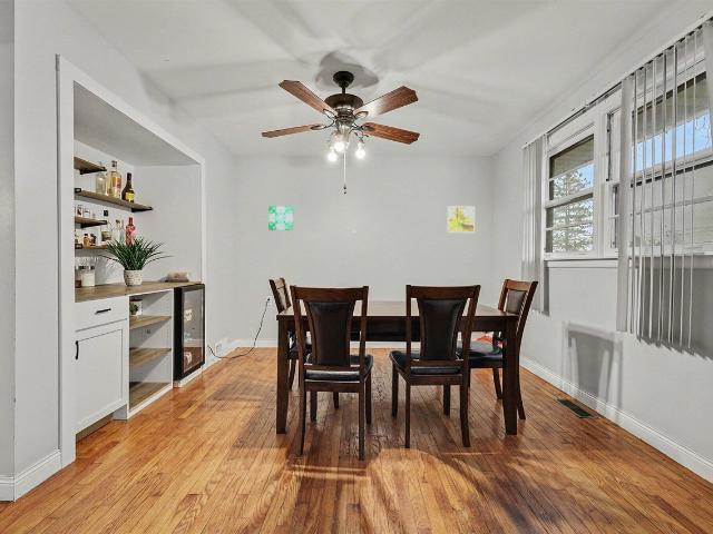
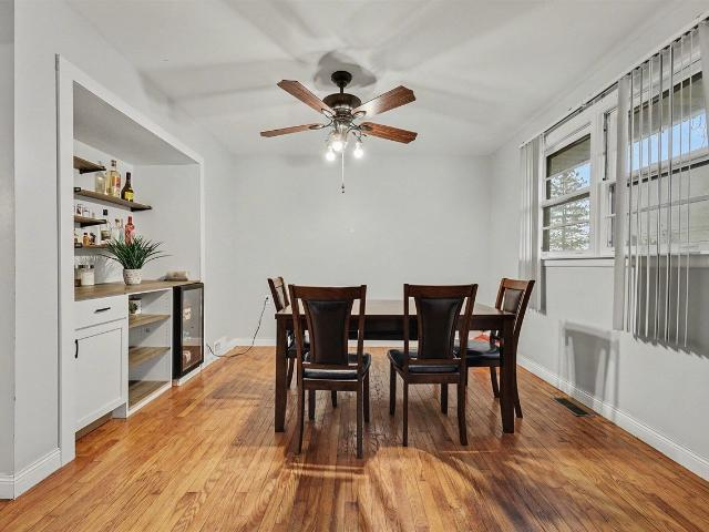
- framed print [447,205,476,234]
- wall art [267,205,294,231]
